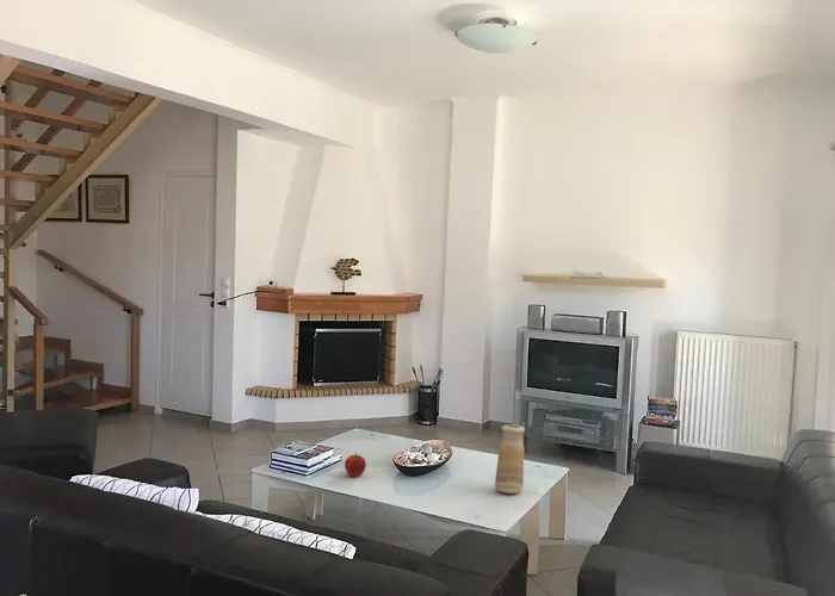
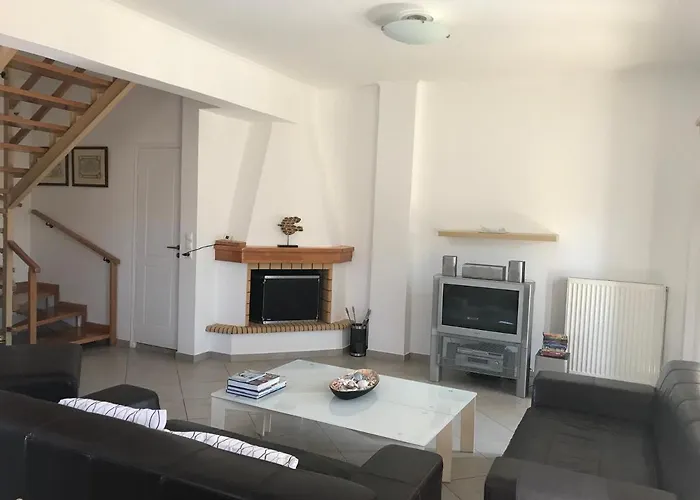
- vase [494,423,526,495]
- apple [344,452,367,478]
